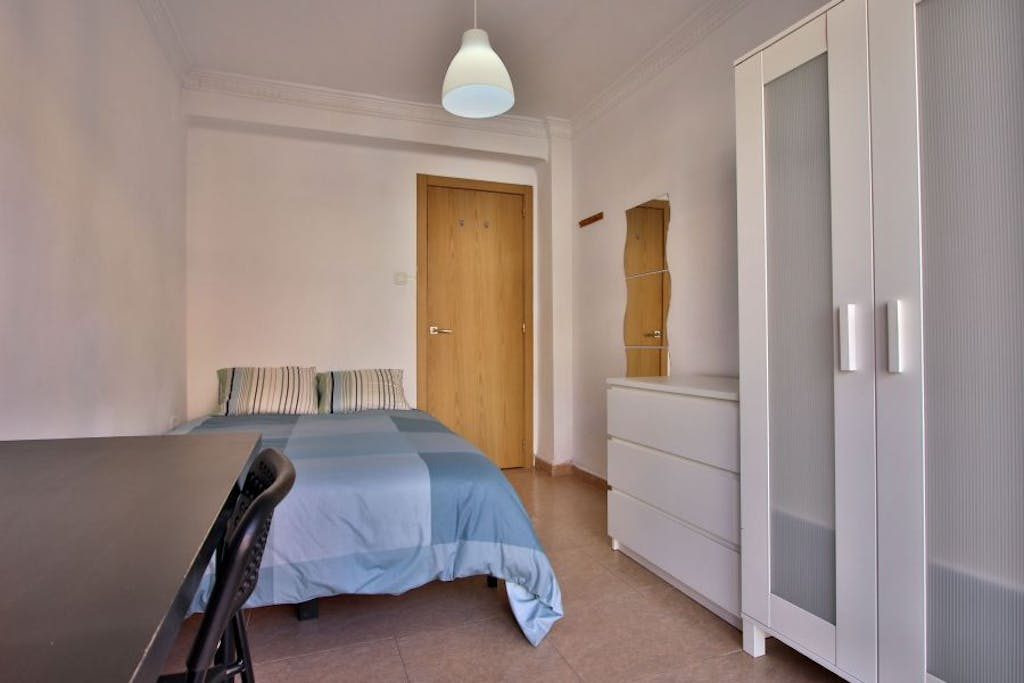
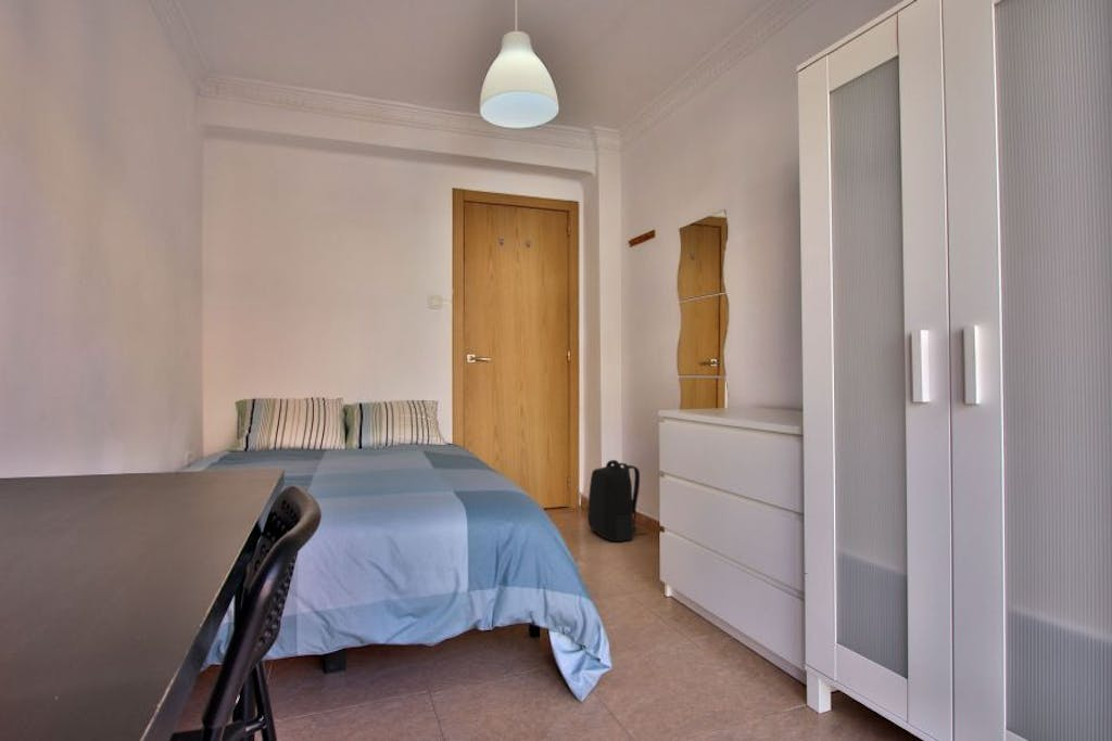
+ backpack [586,459,648,542]
